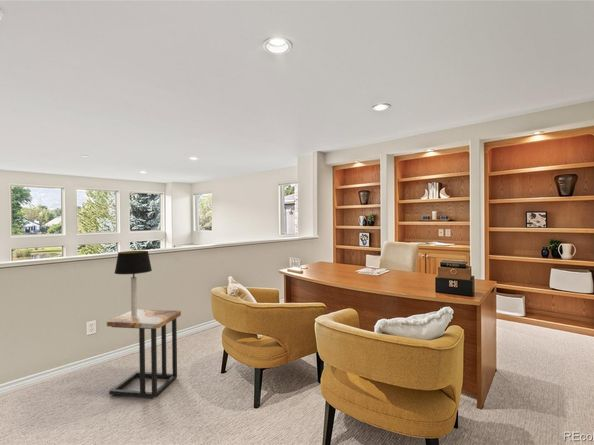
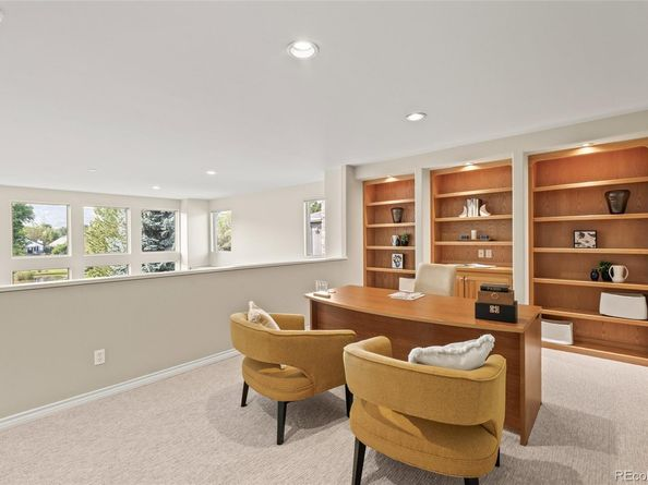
- table lamp [114,250,153,316]
- side table [106,308,182,399]
